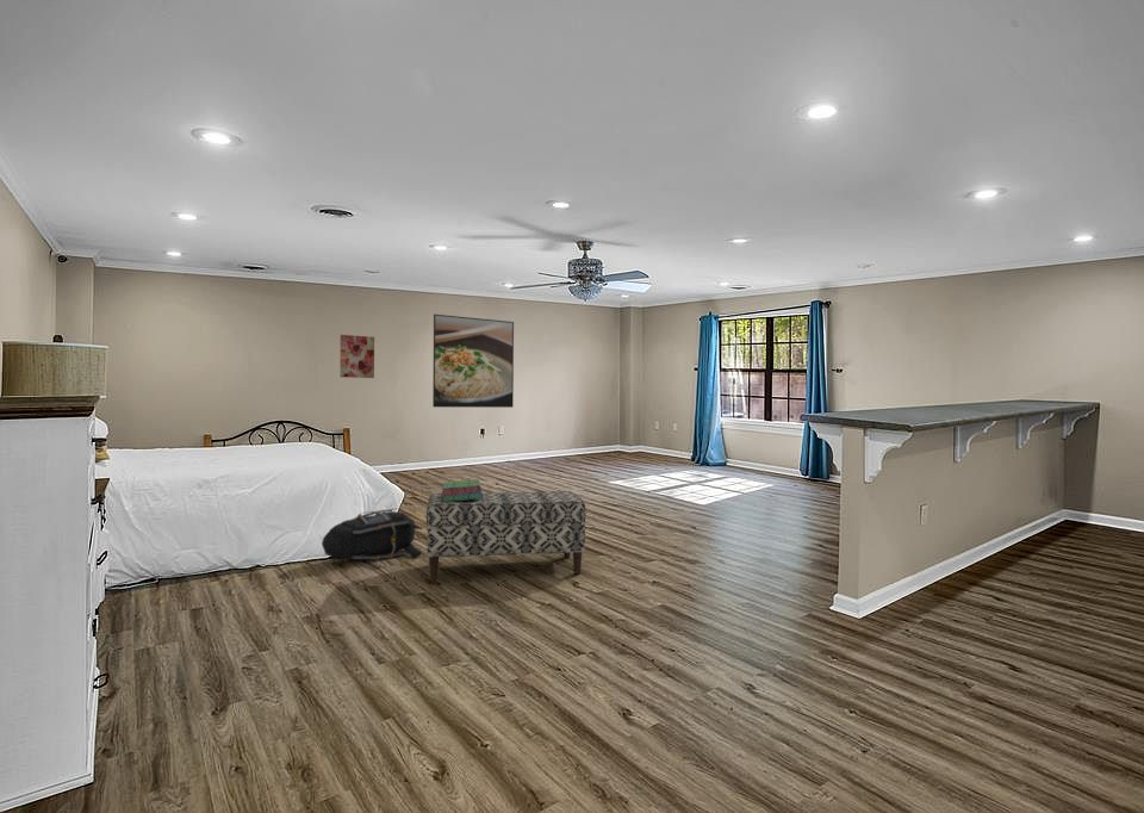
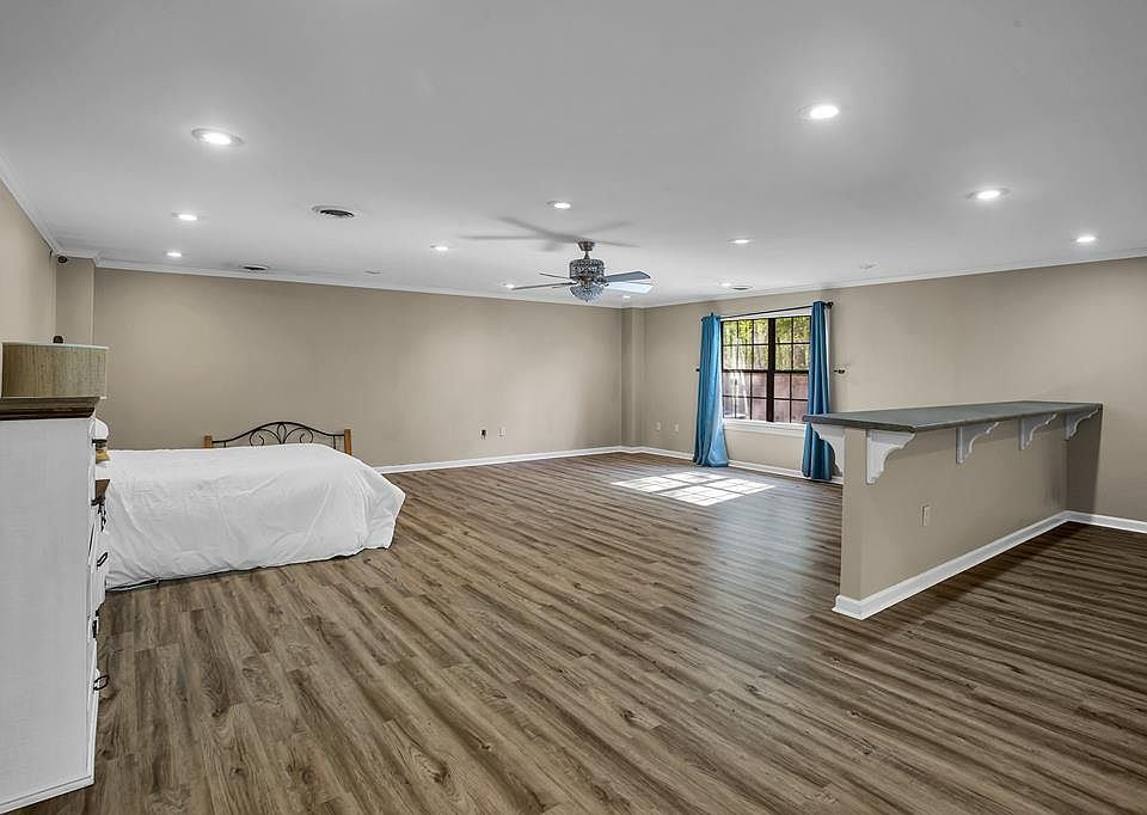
- wall art [338,334,375,379]
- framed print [431,314,515,409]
- backpack [321,507,424,561]
- stack of books [441,478,484,502]
- bench [425,490,587,582]
